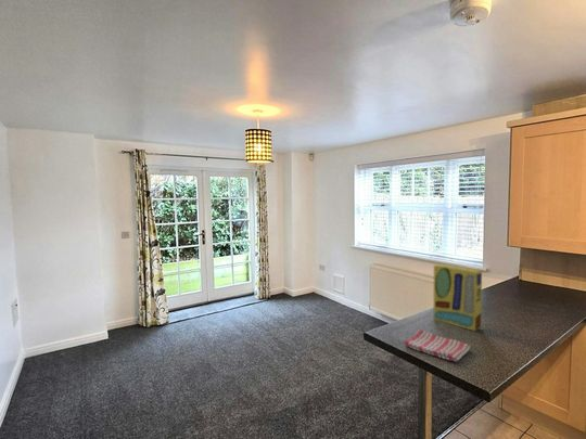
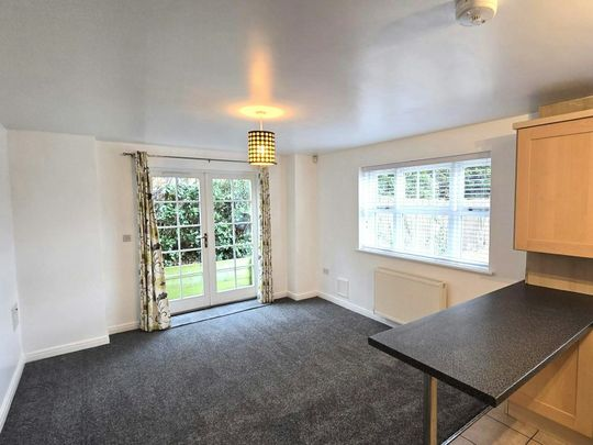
- cereal box [432,262,483,332]
- dish towel [404,328,471,362]
